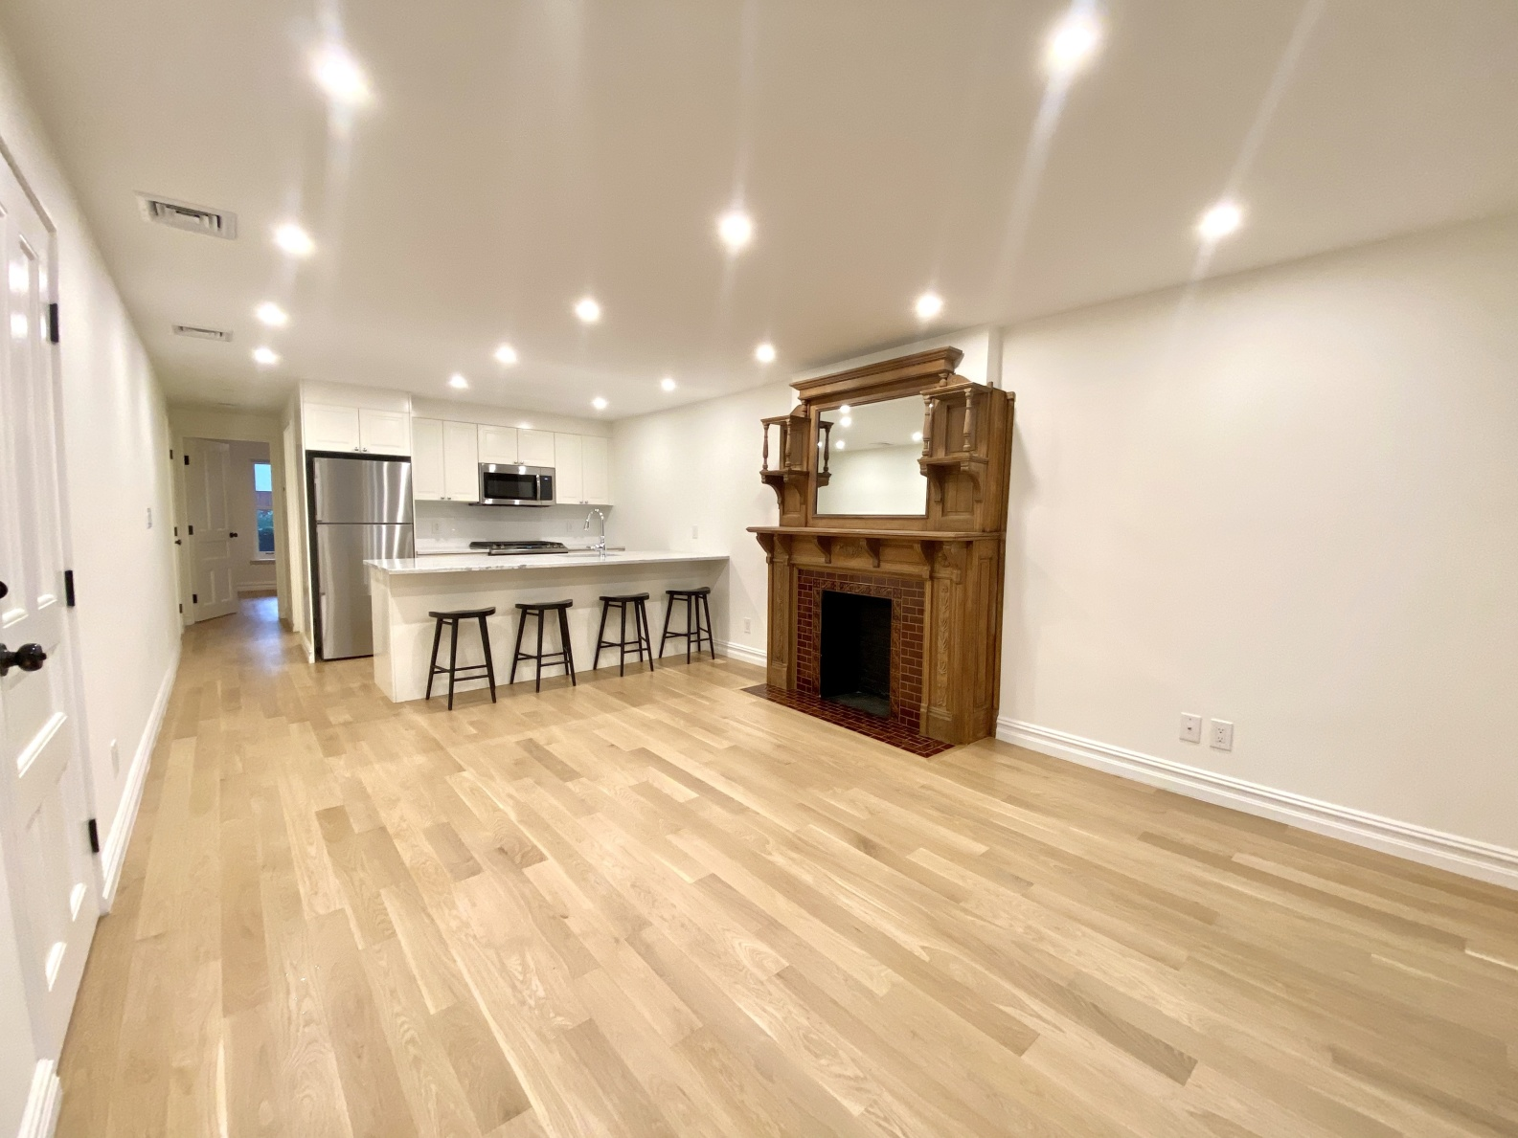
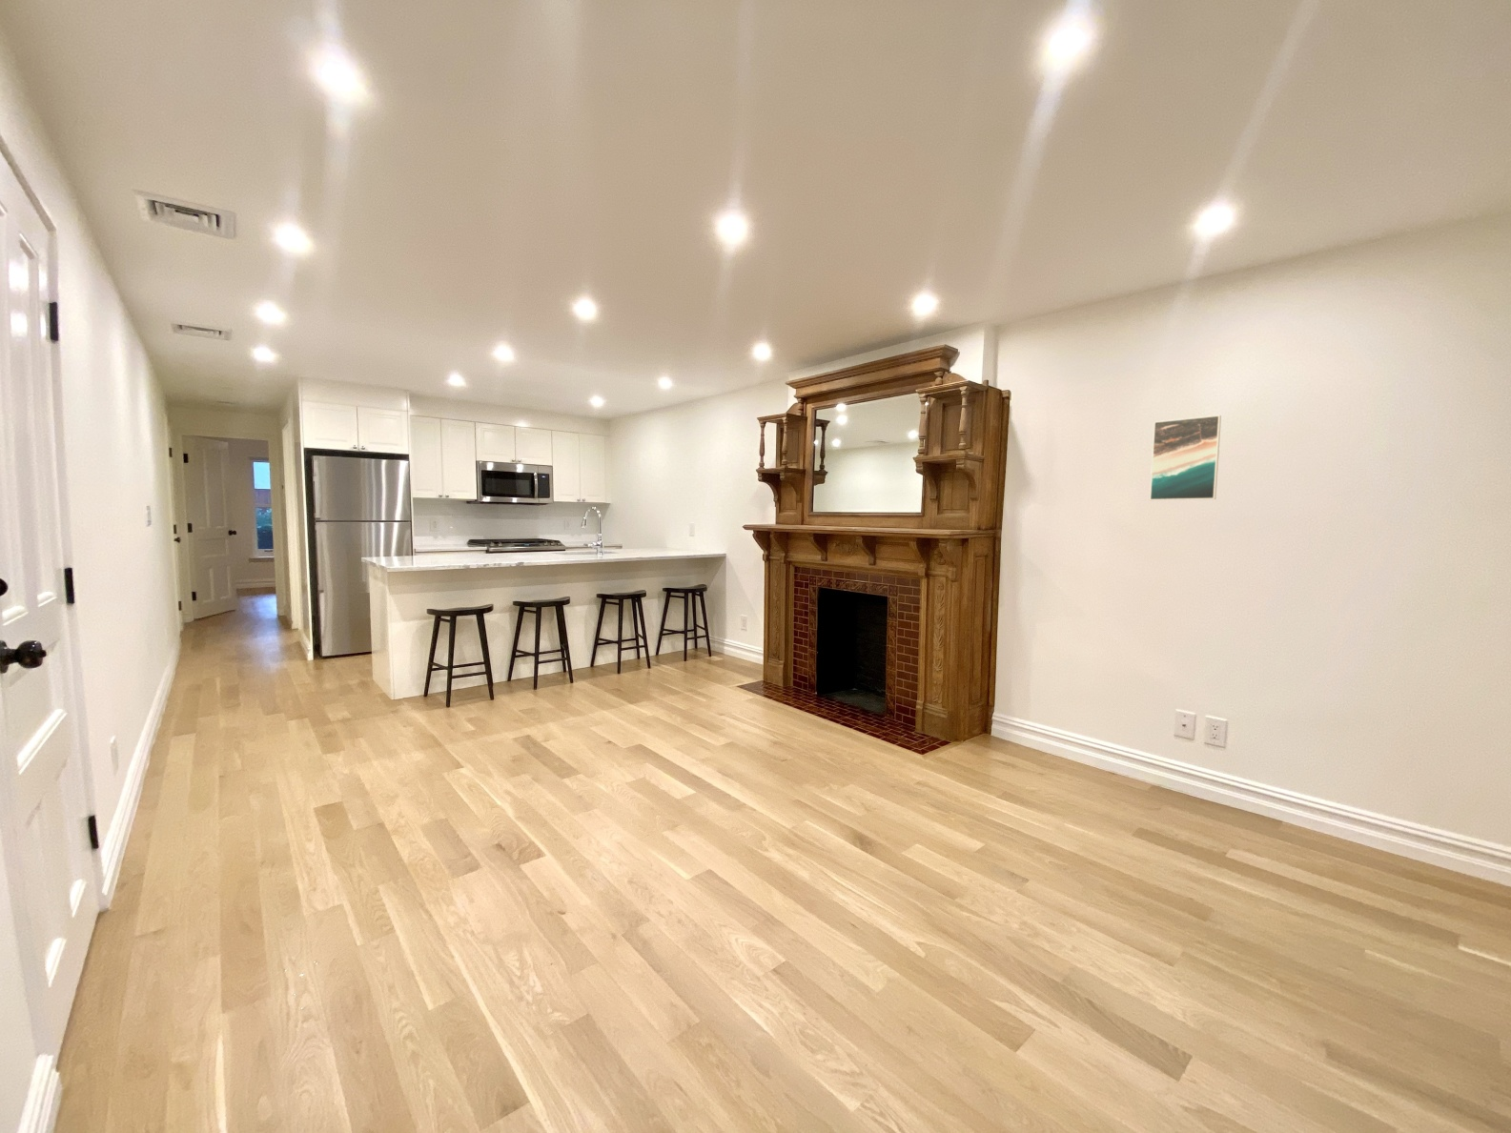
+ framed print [1149,414,1222,501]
